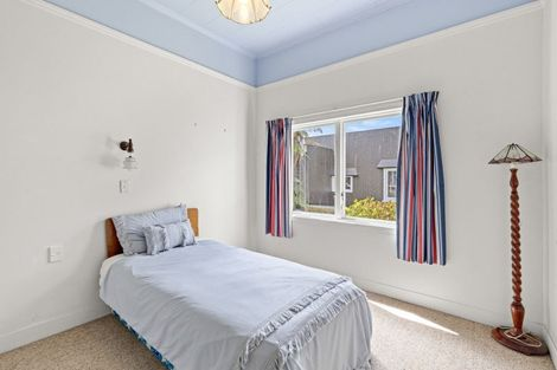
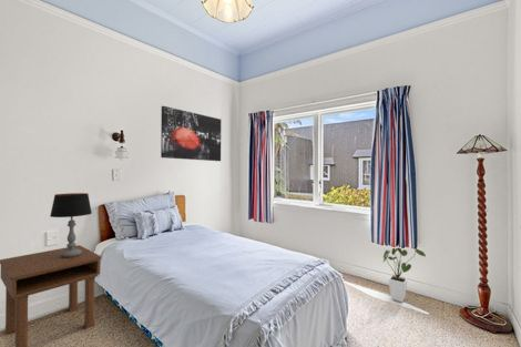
+ wall art [160,105,222,162]
+ table lamp [49,192,93,257]
+ nightstand [0,244,102,347]
+ house plant [382,247,427,303]
